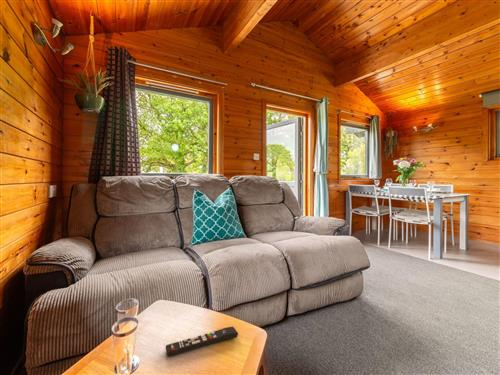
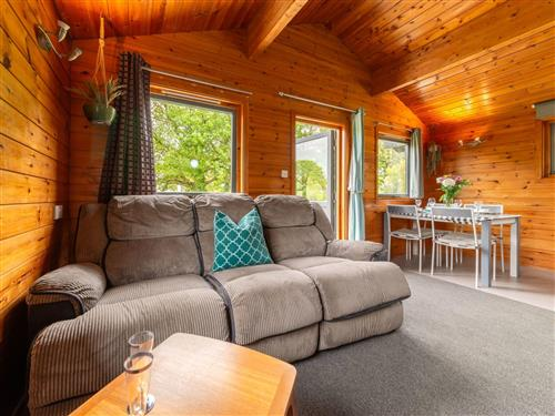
- remote control [165,326,239,358]
